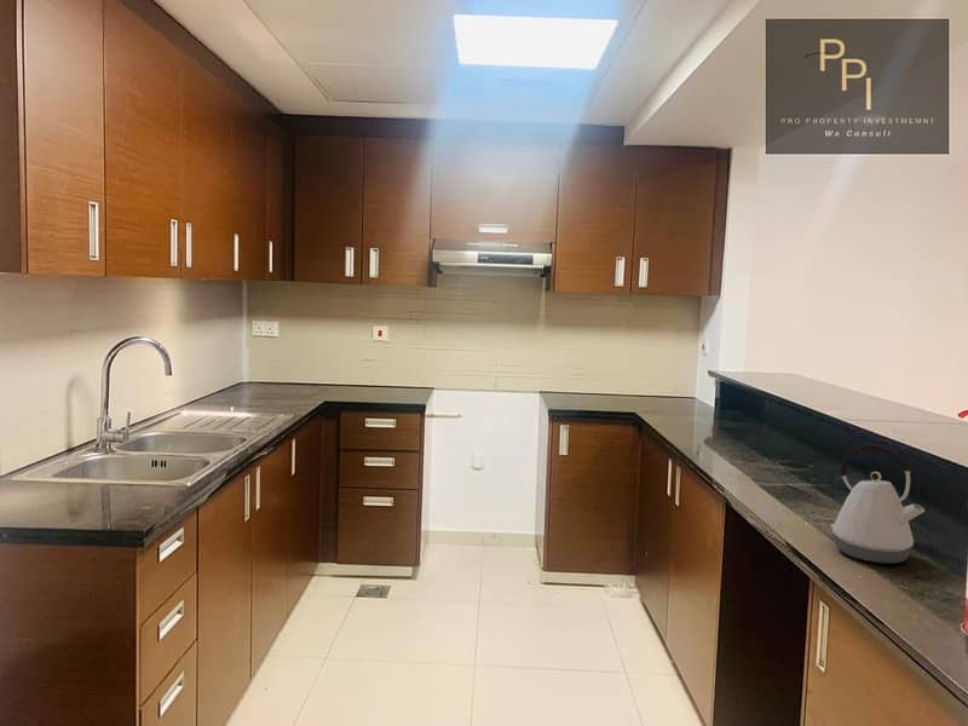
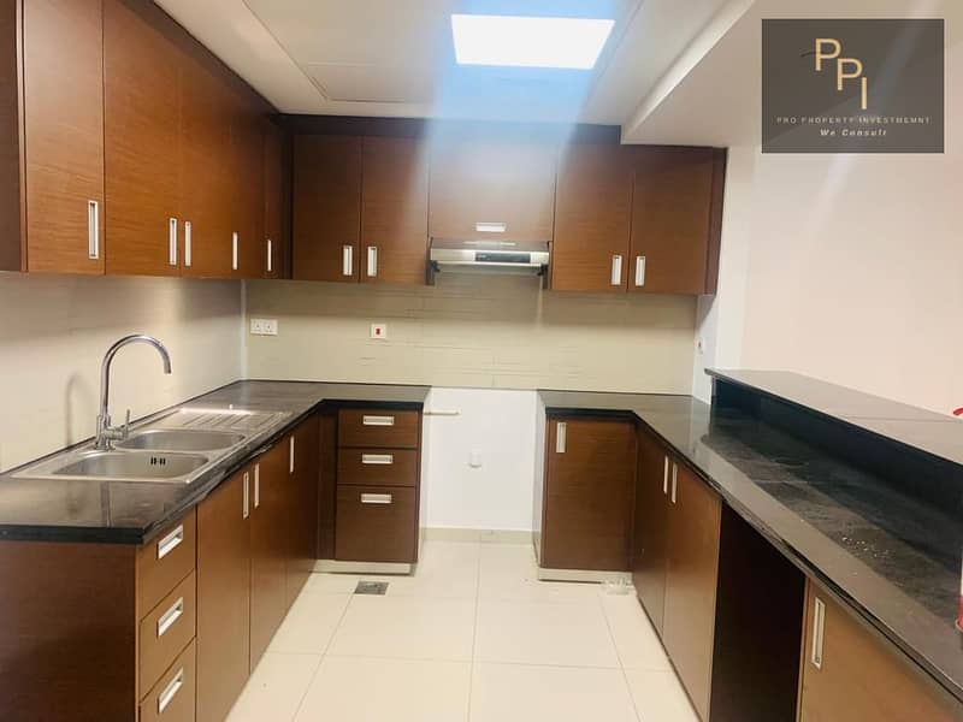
- kettle [829,444,926,565]
